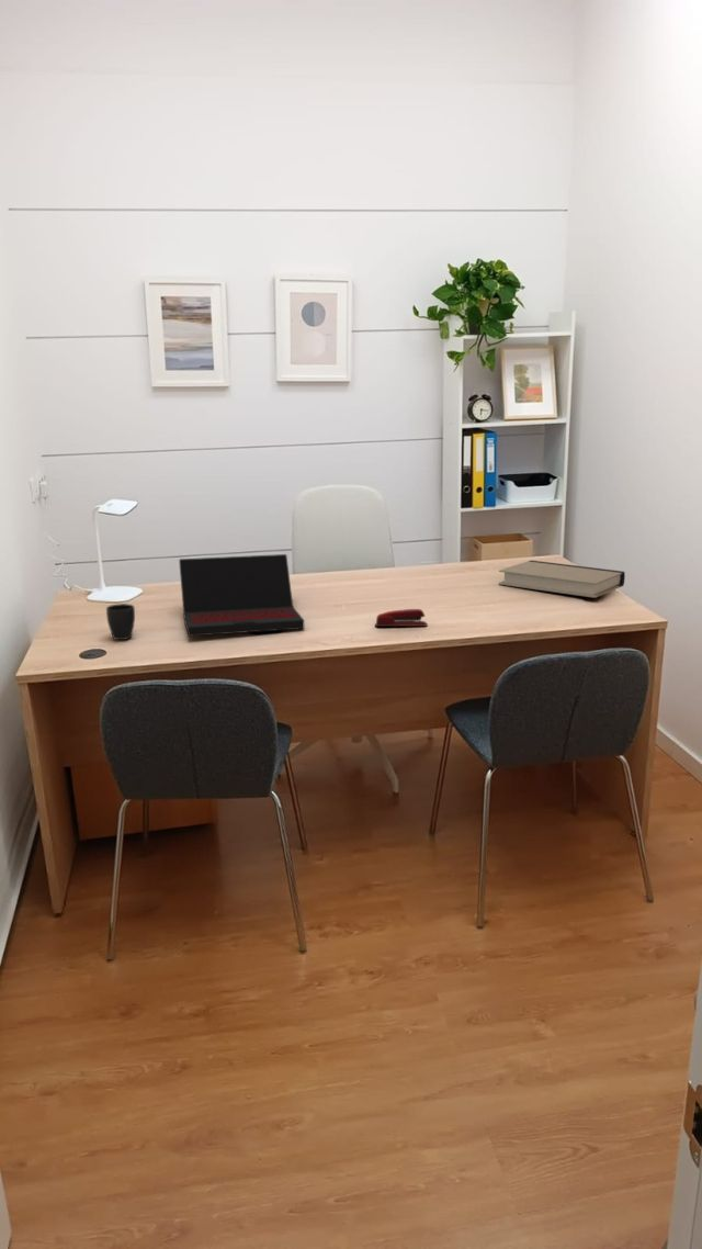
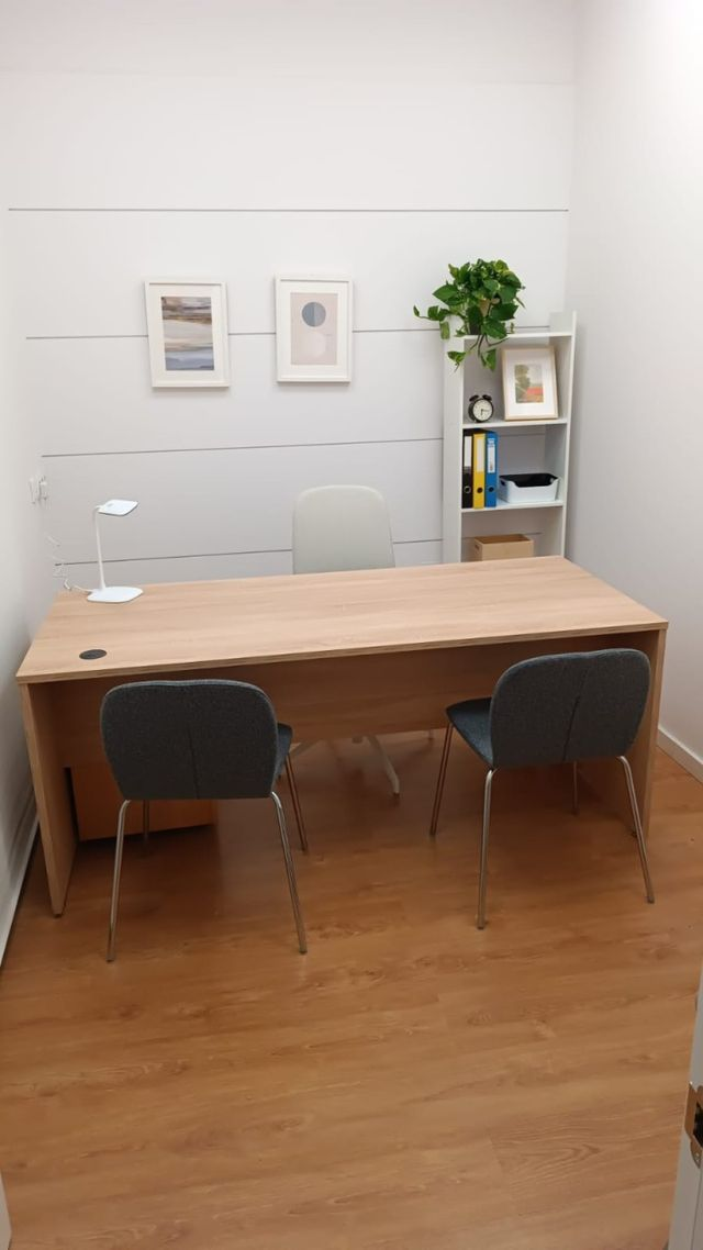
- book [498,560,626,599]
- mug [105,603,136,641]
- laptop [178,553,305,638]
- stapler [374,608,429,628]
